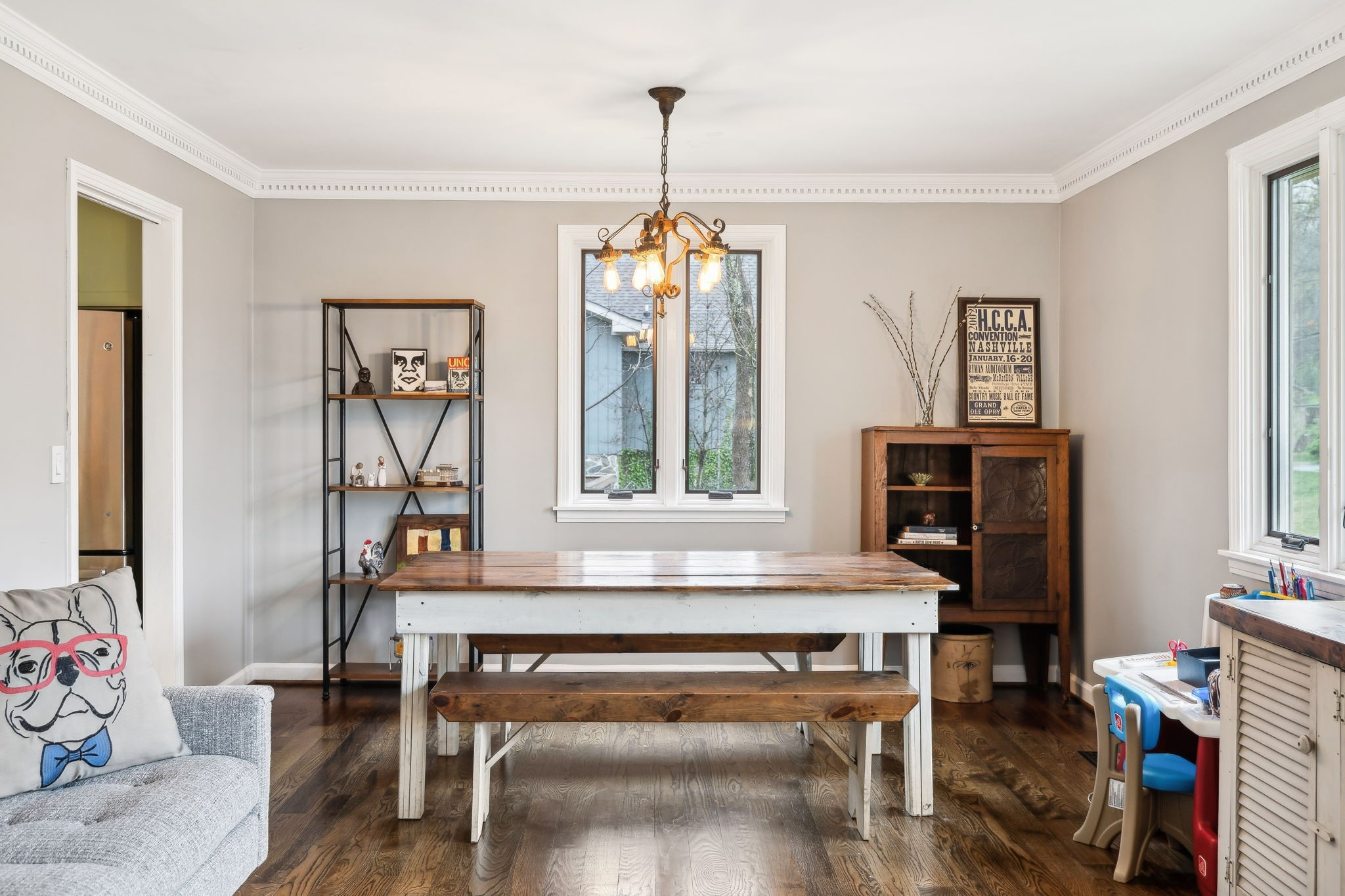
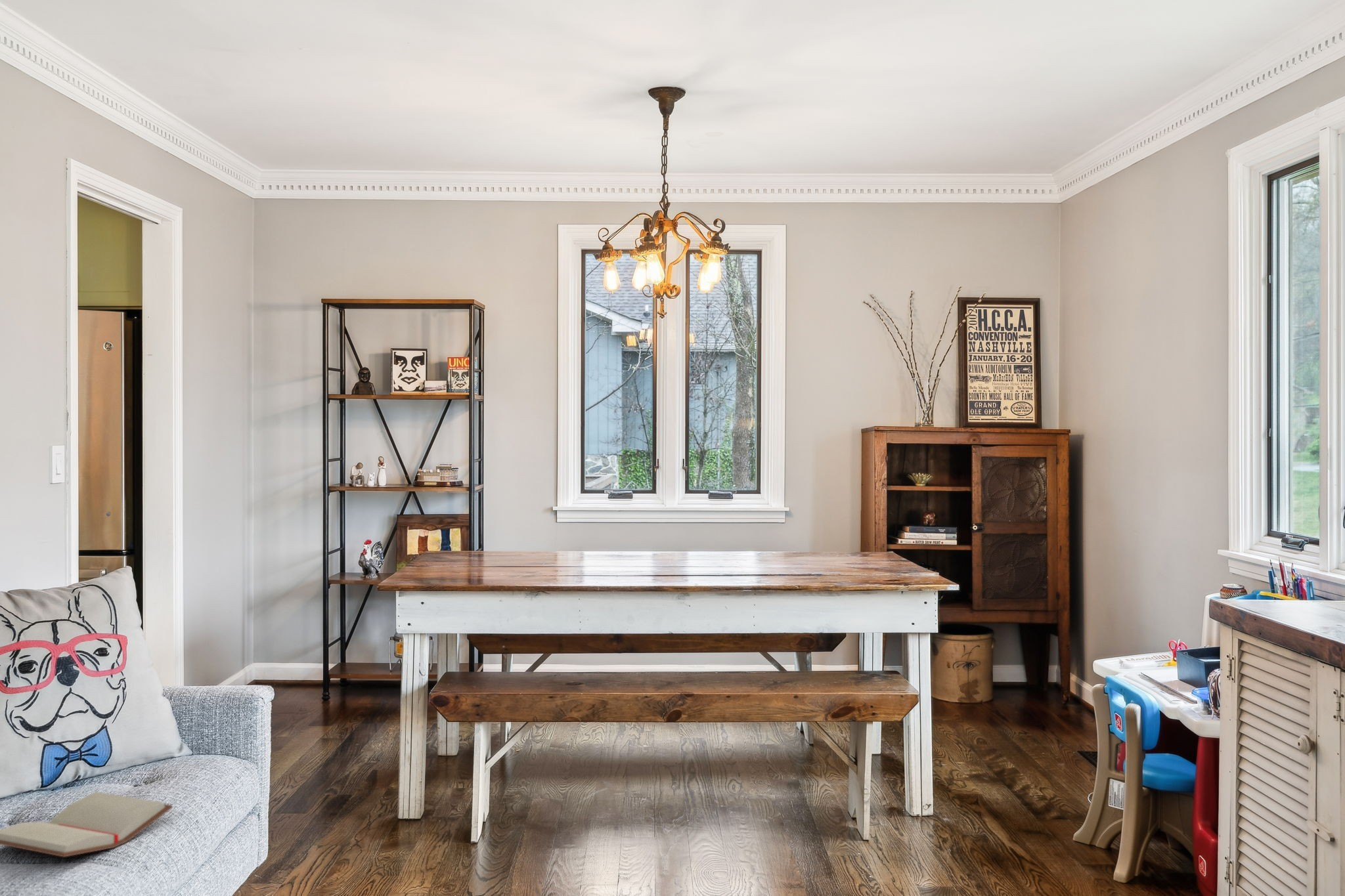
+ paperback book [0,791,173,858]
